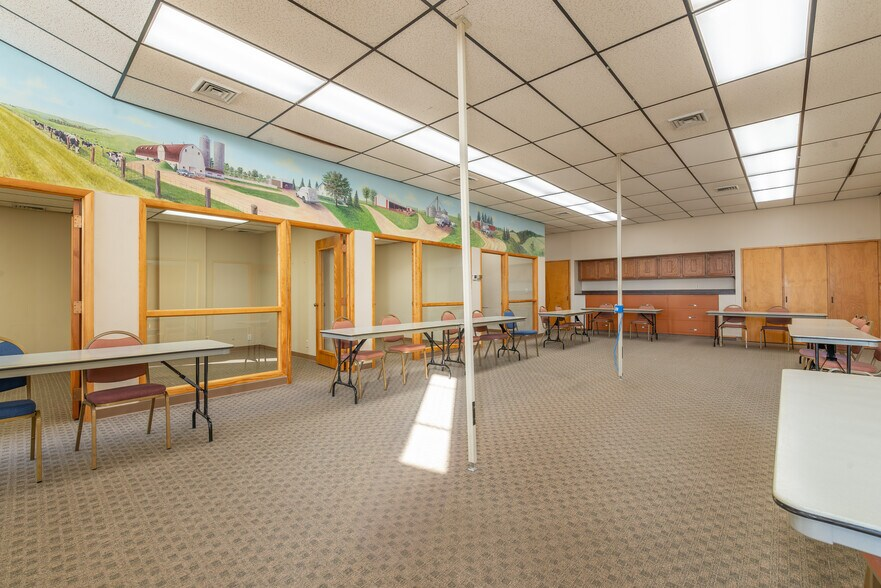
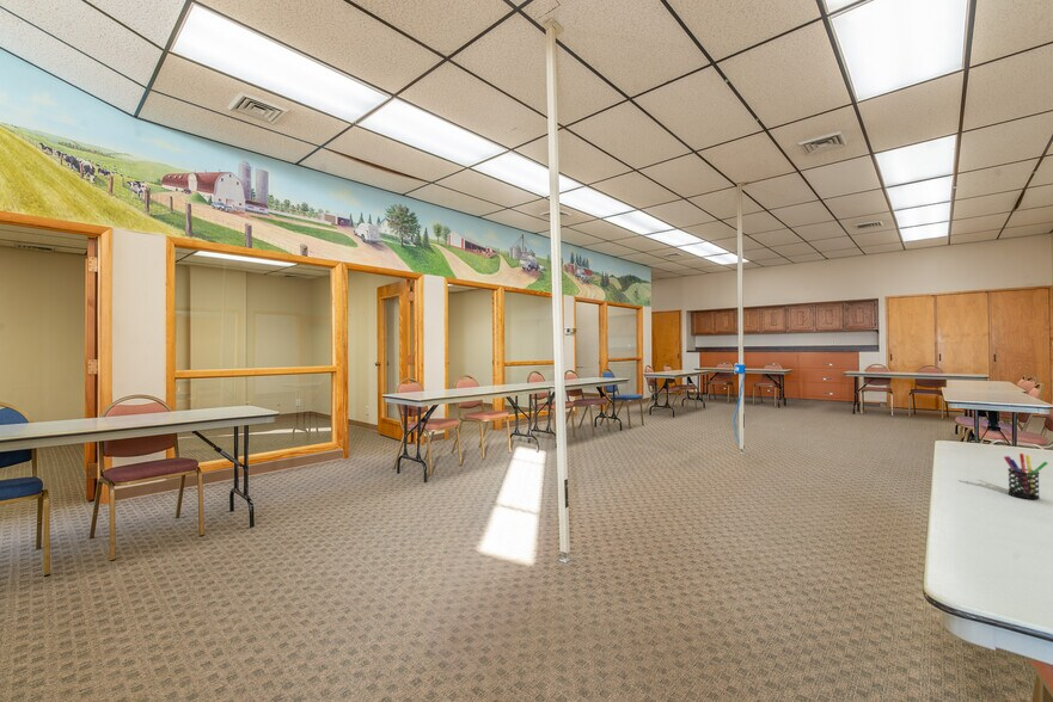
+ pen holder [1003,452,1049,500]
